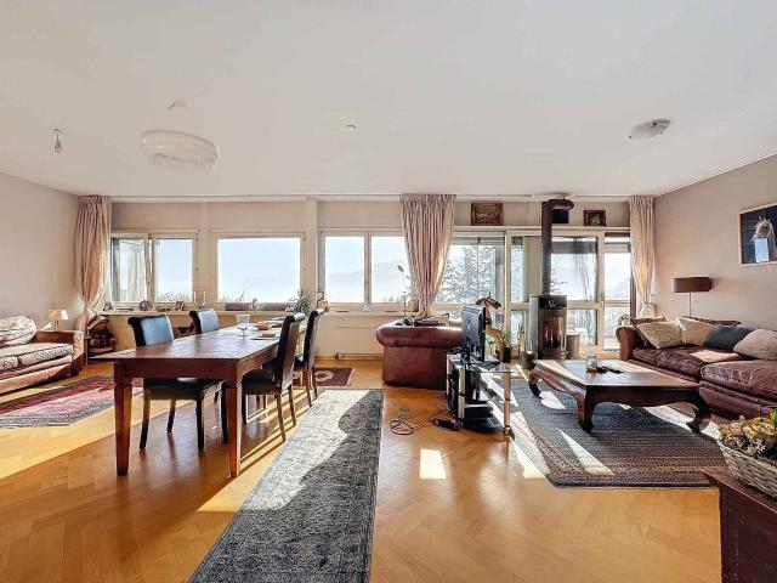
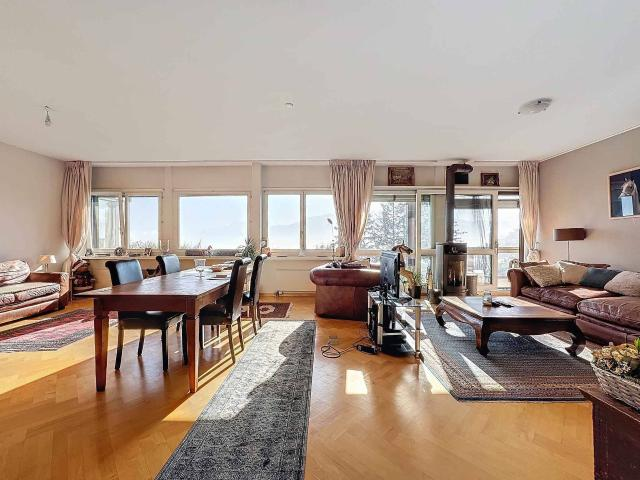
- chandelier [137,96,221,177]
